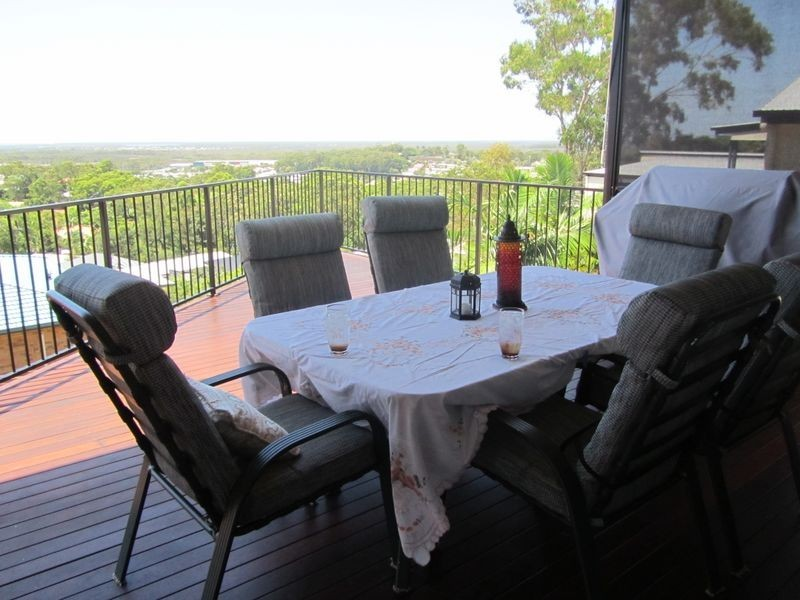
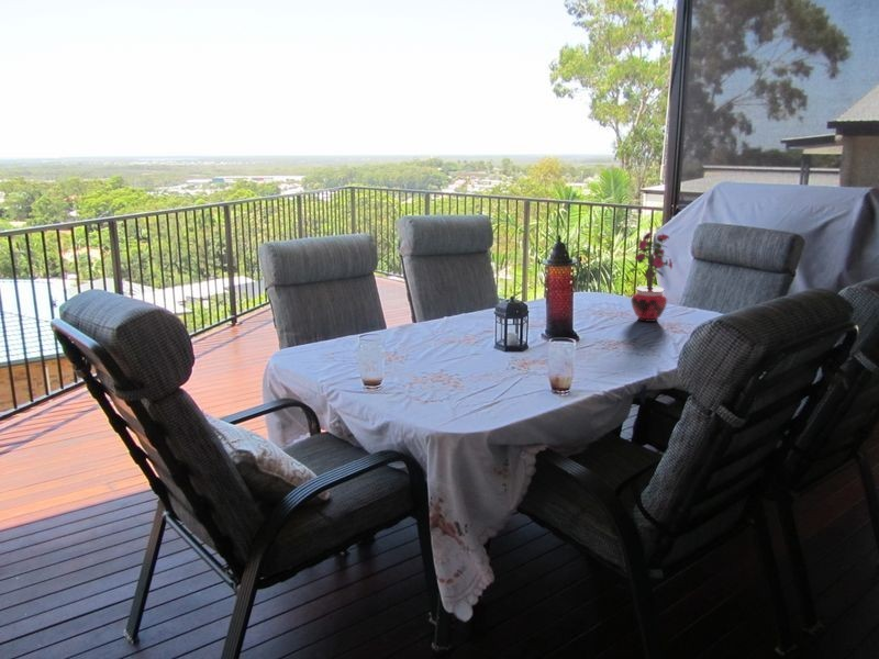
+ potted plant [626,231,676,323]
